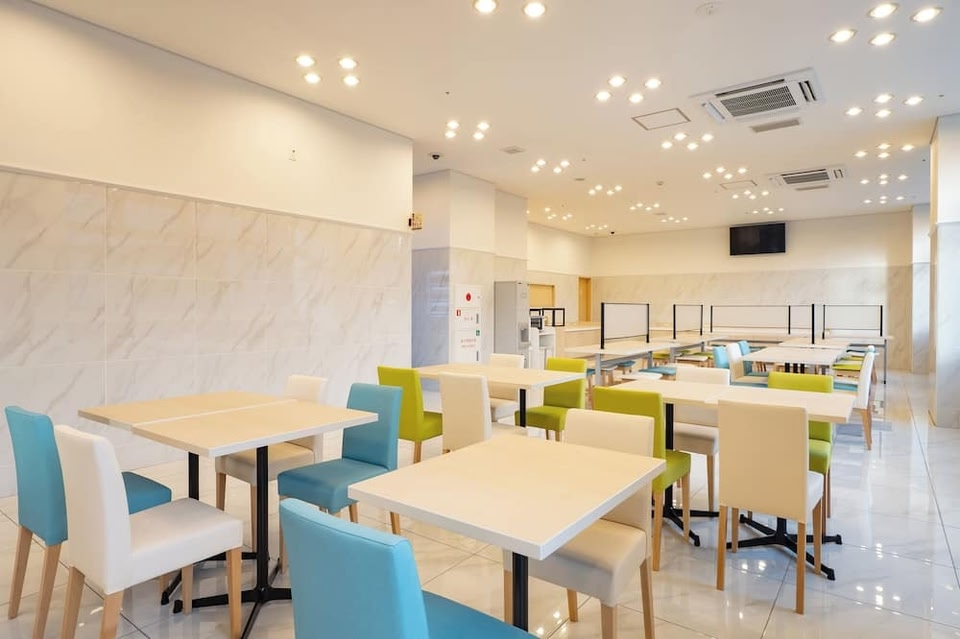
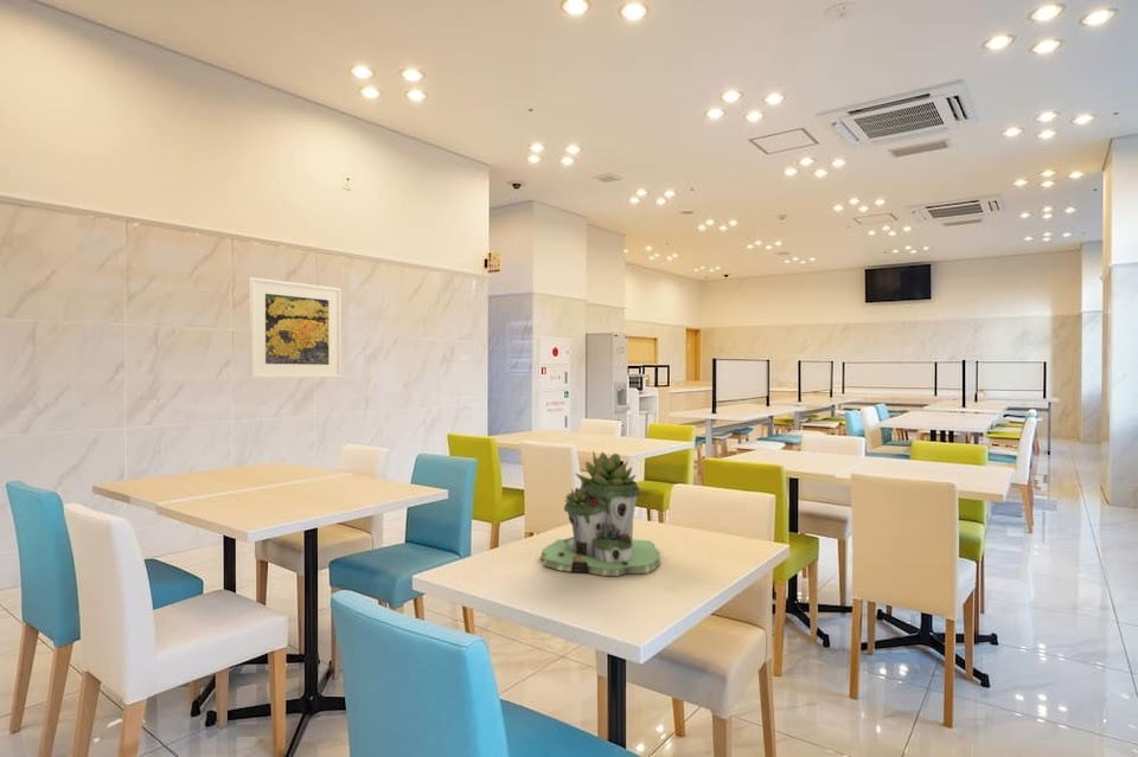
+ succulent planter [539,449,661,577]
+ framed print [249,276,343,379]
